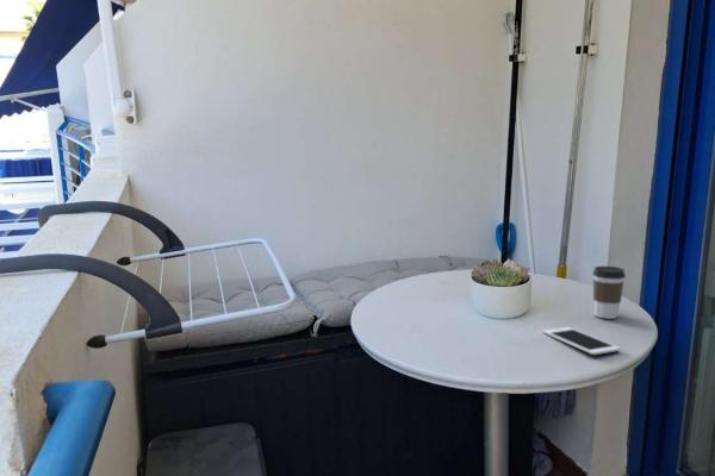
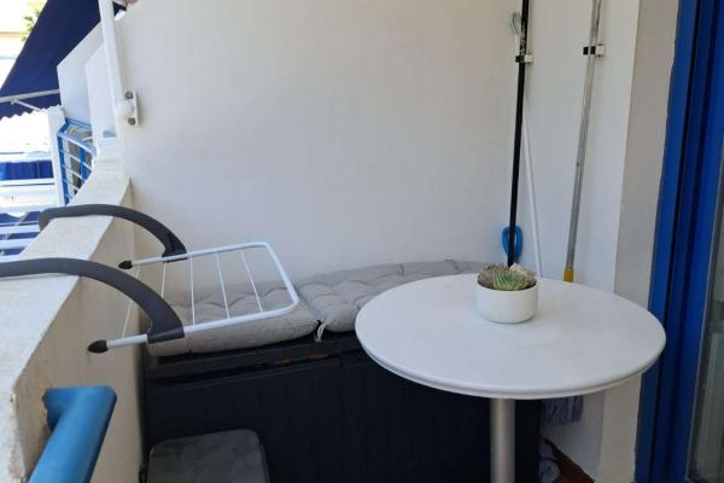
- coffee cup [592,265,627,320]
- cell phone [542,326,621,356]
